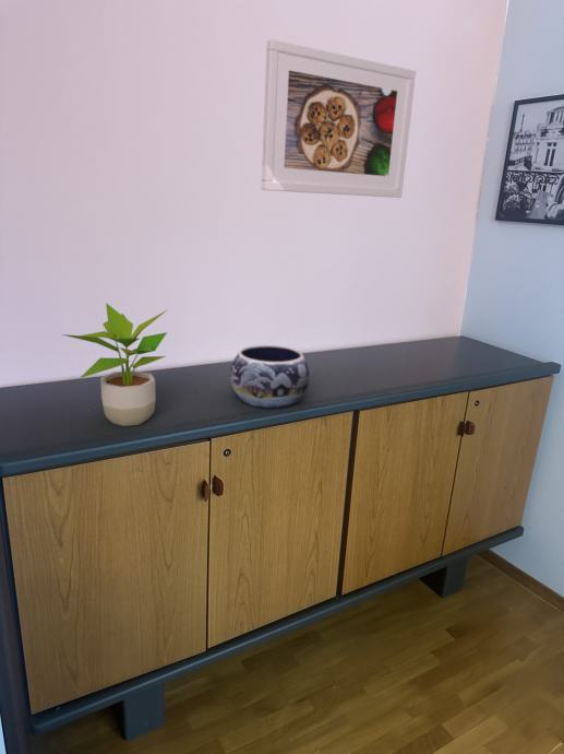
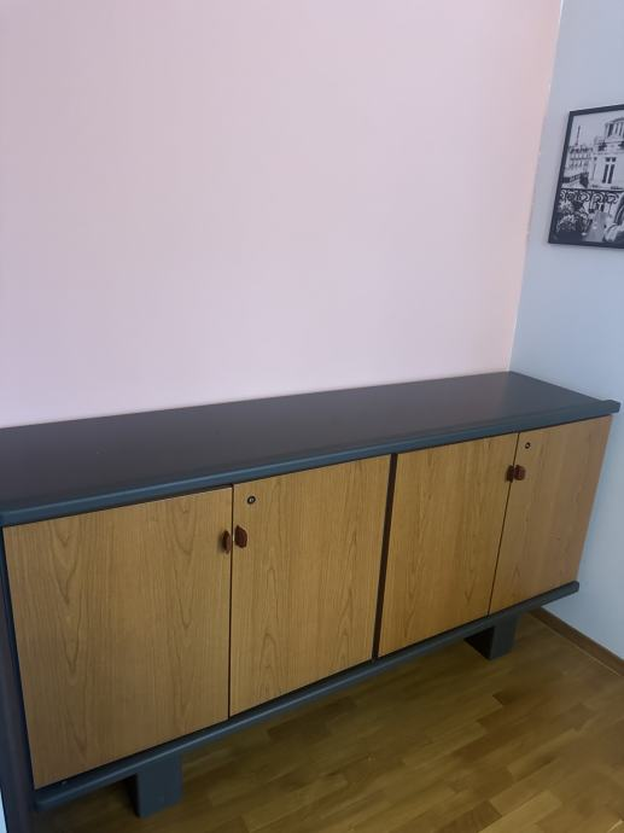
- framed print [261,38,417,199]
- decorative bowl [229,344,311,410]
- potted plant [61,302,168,427]
